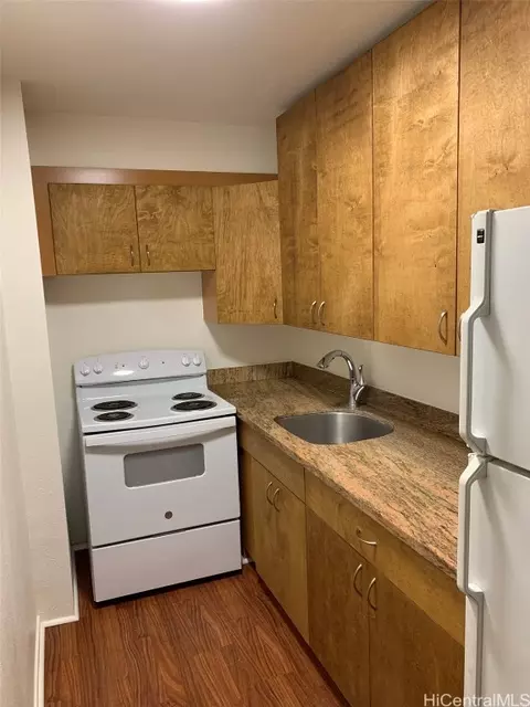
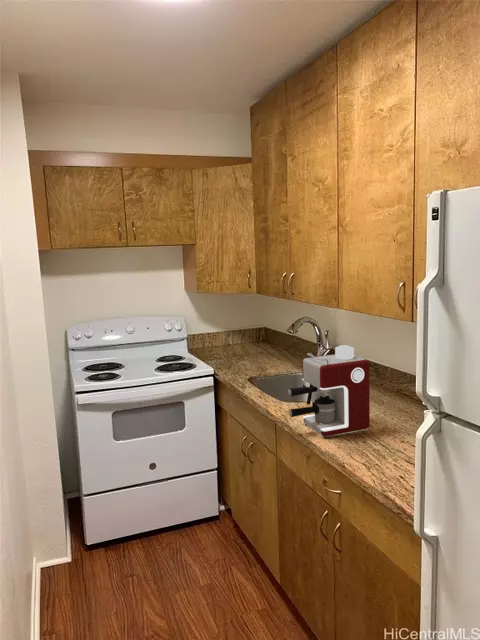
+ coffee maker [287,344,371,438]
